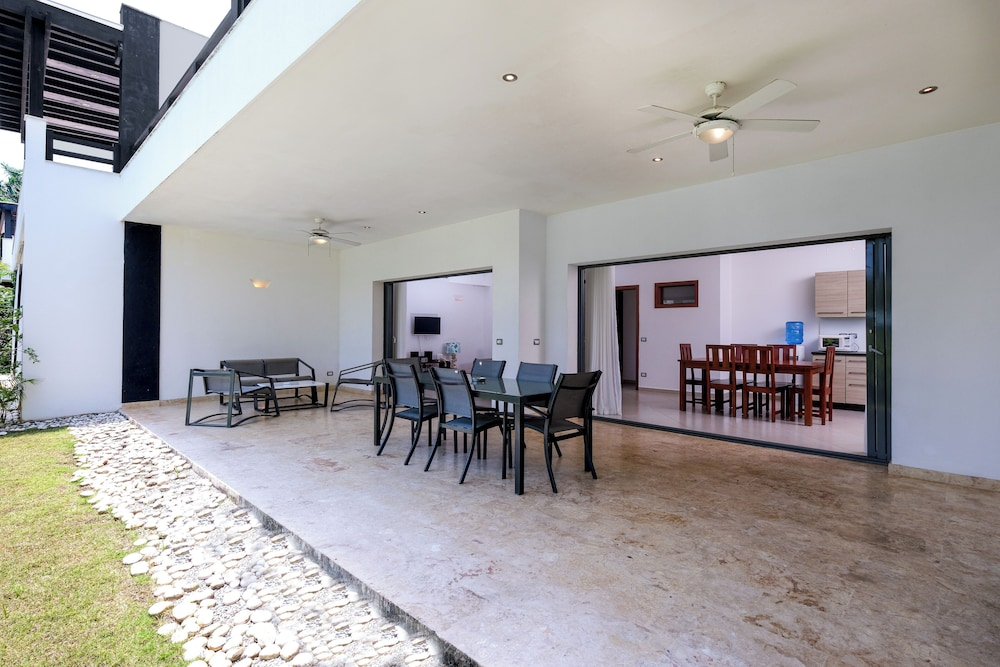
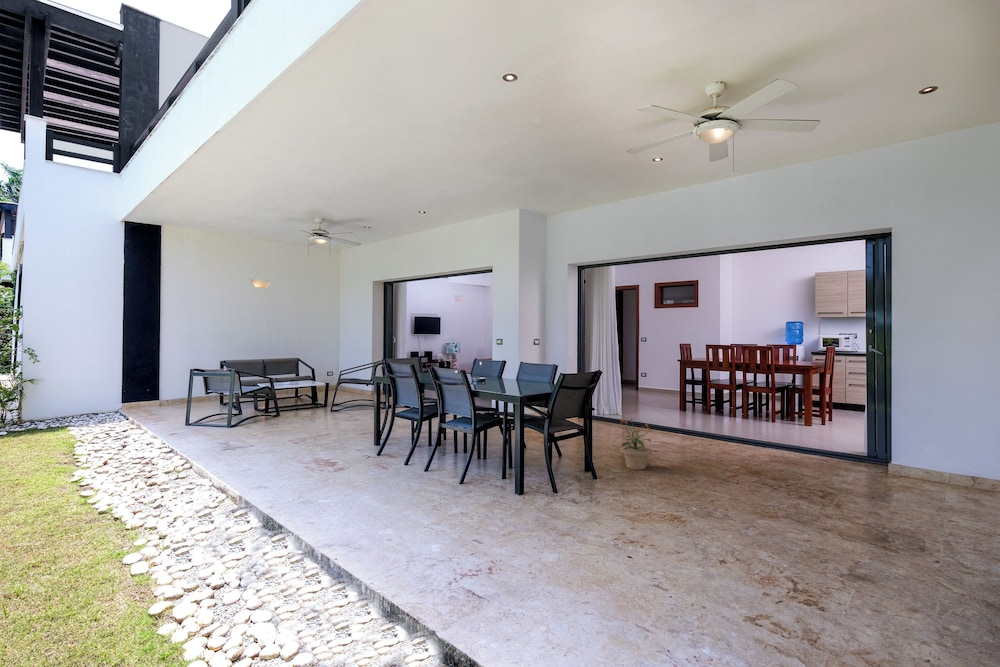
+ potted plant [617,417,653,471]
